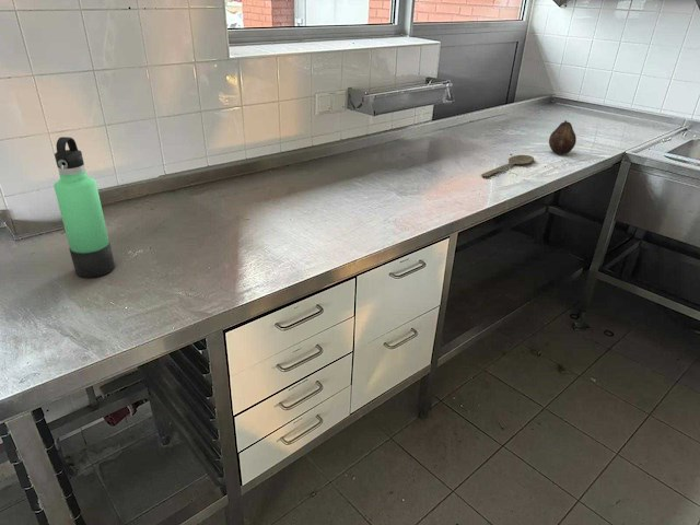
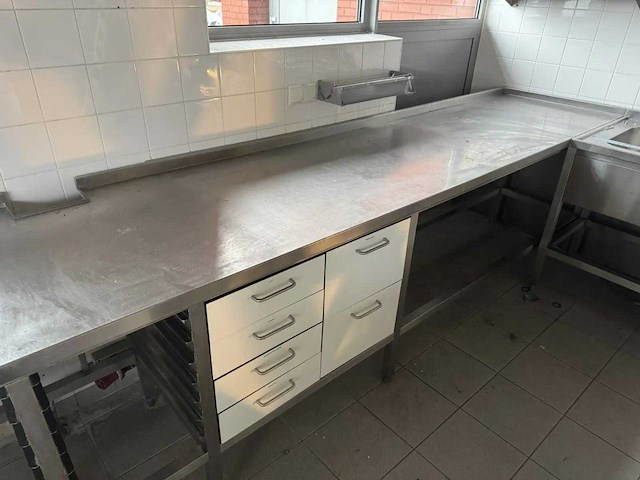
- thermos bottle [52,136,116,279]
- wooden spoon [480,154,535,177]
- fruit [548,119,578,155]
